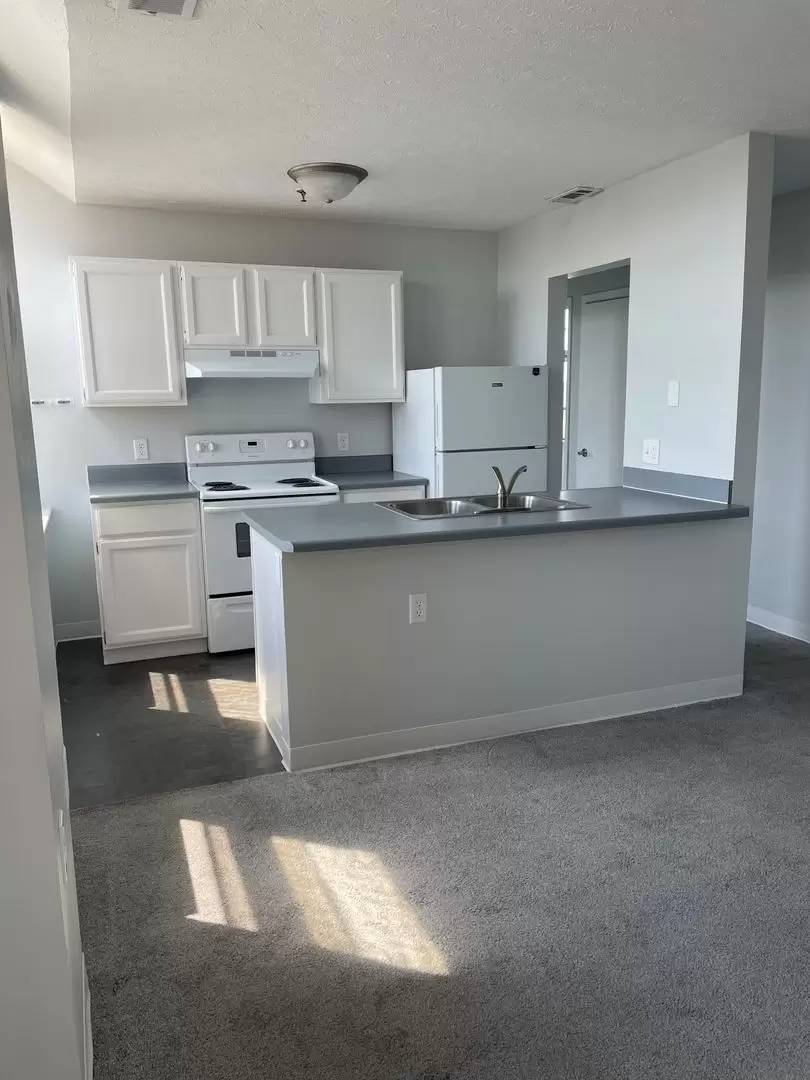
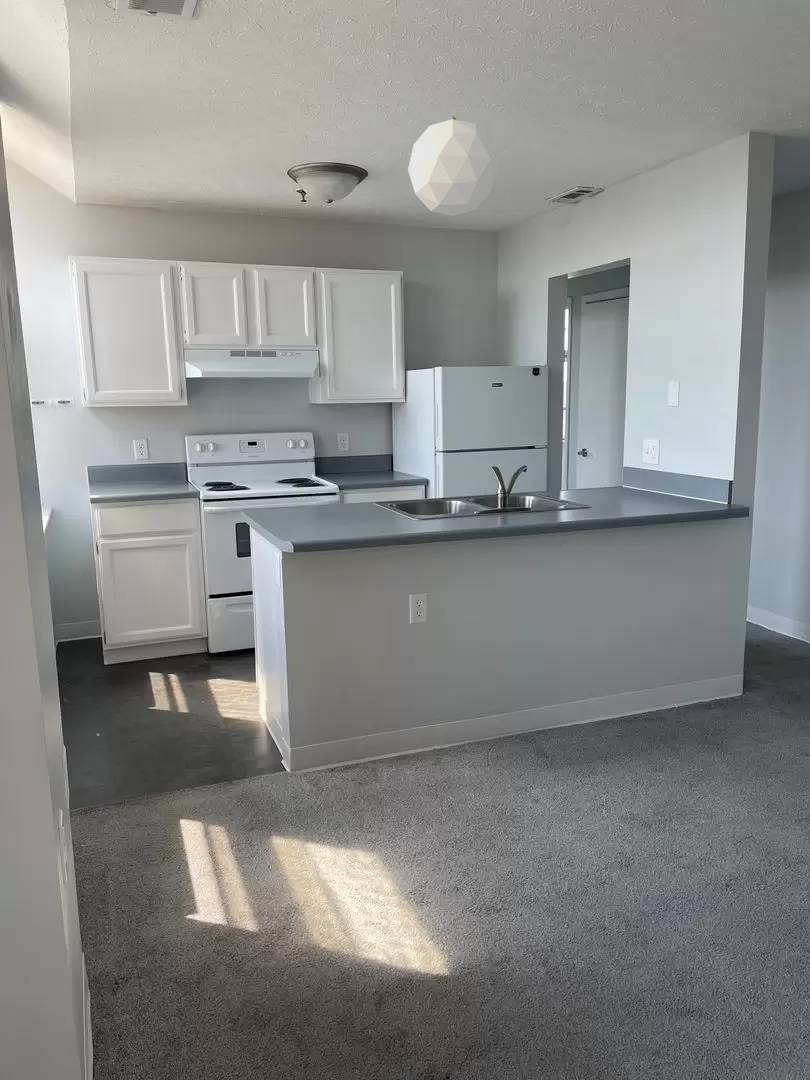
+ pendant light [407,114,499,217]
